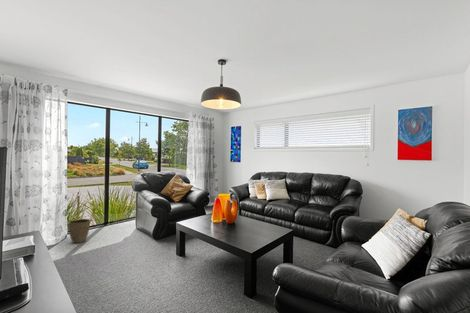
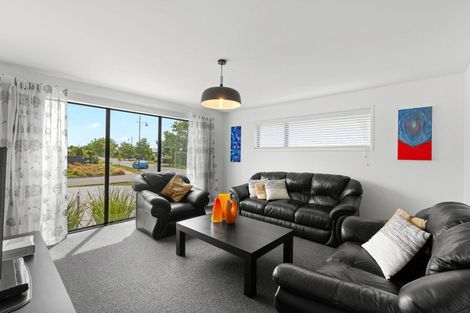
- vase [68,218,91,244]
